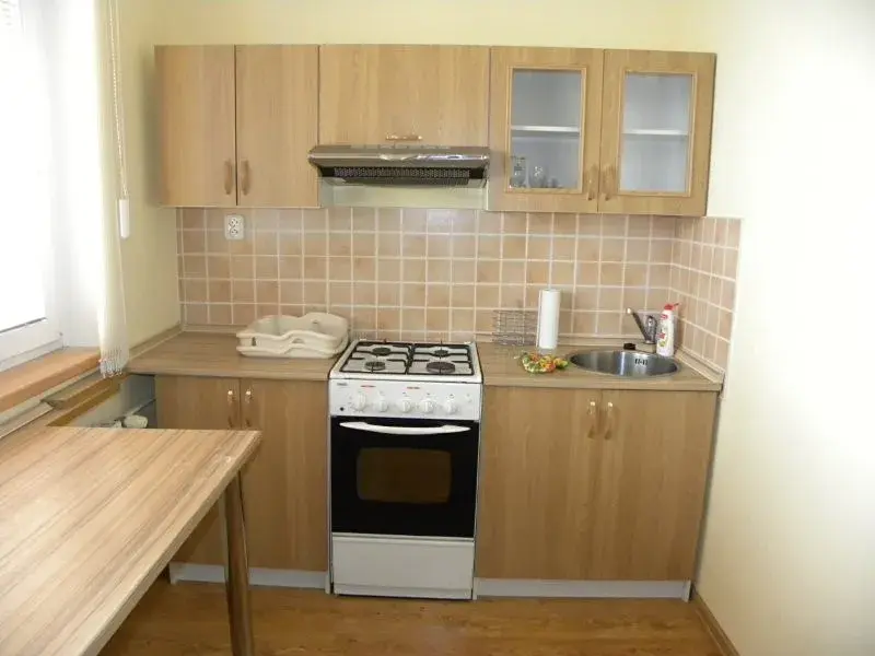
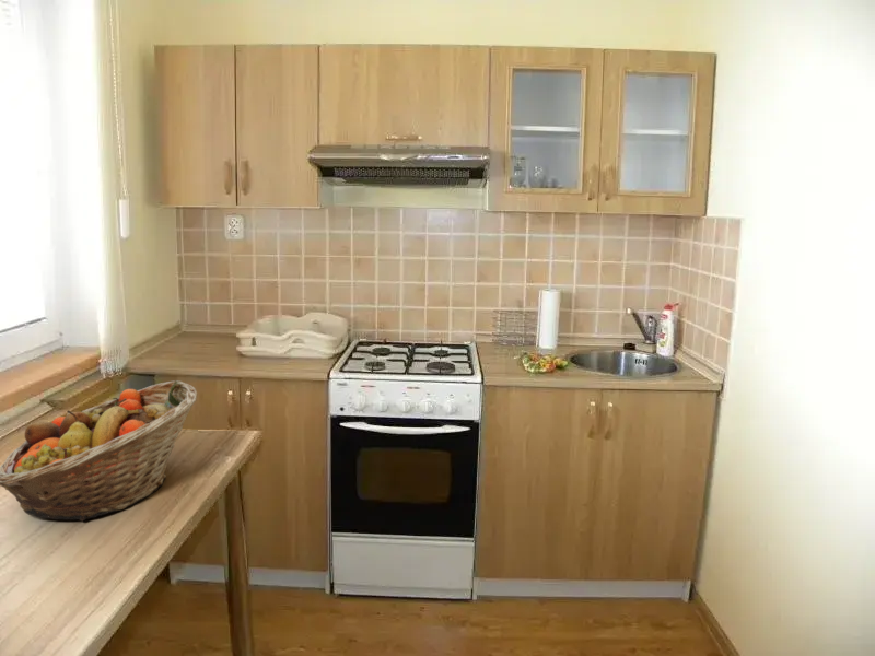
+ fruit basket [0,379,198,522]
